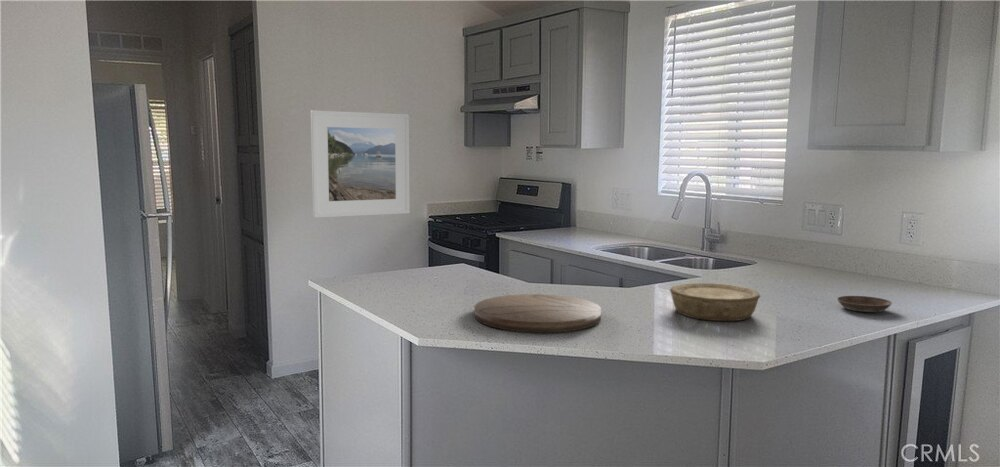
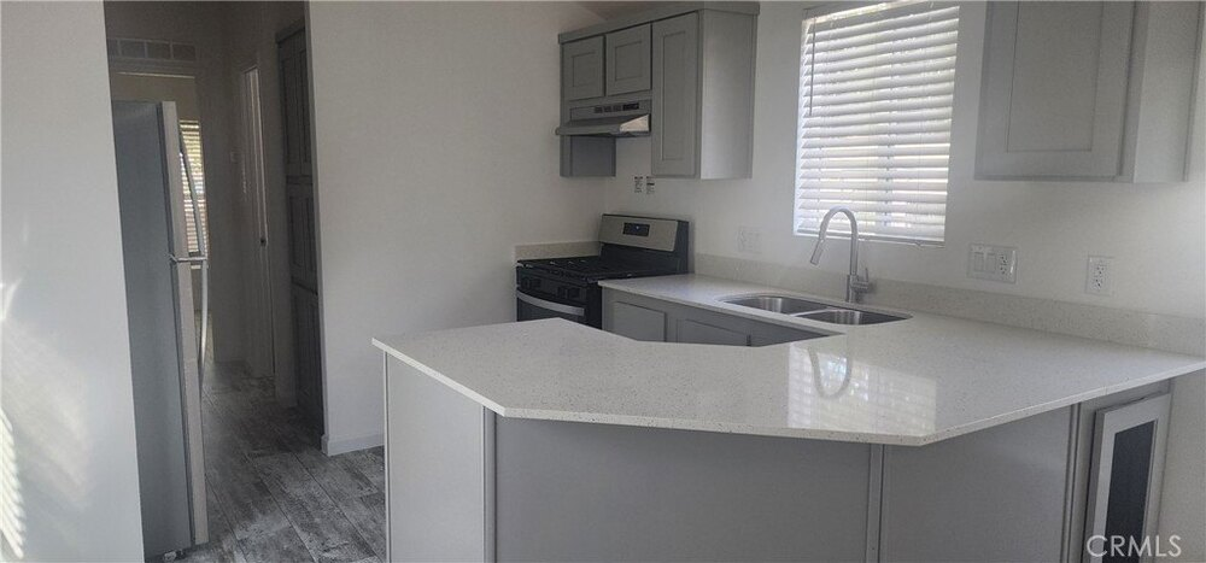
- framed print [310,109,411,219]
- saucer [836,295,893,313]
- cutting board [474,293,602,333]
- bowl [669,282,761,322]
